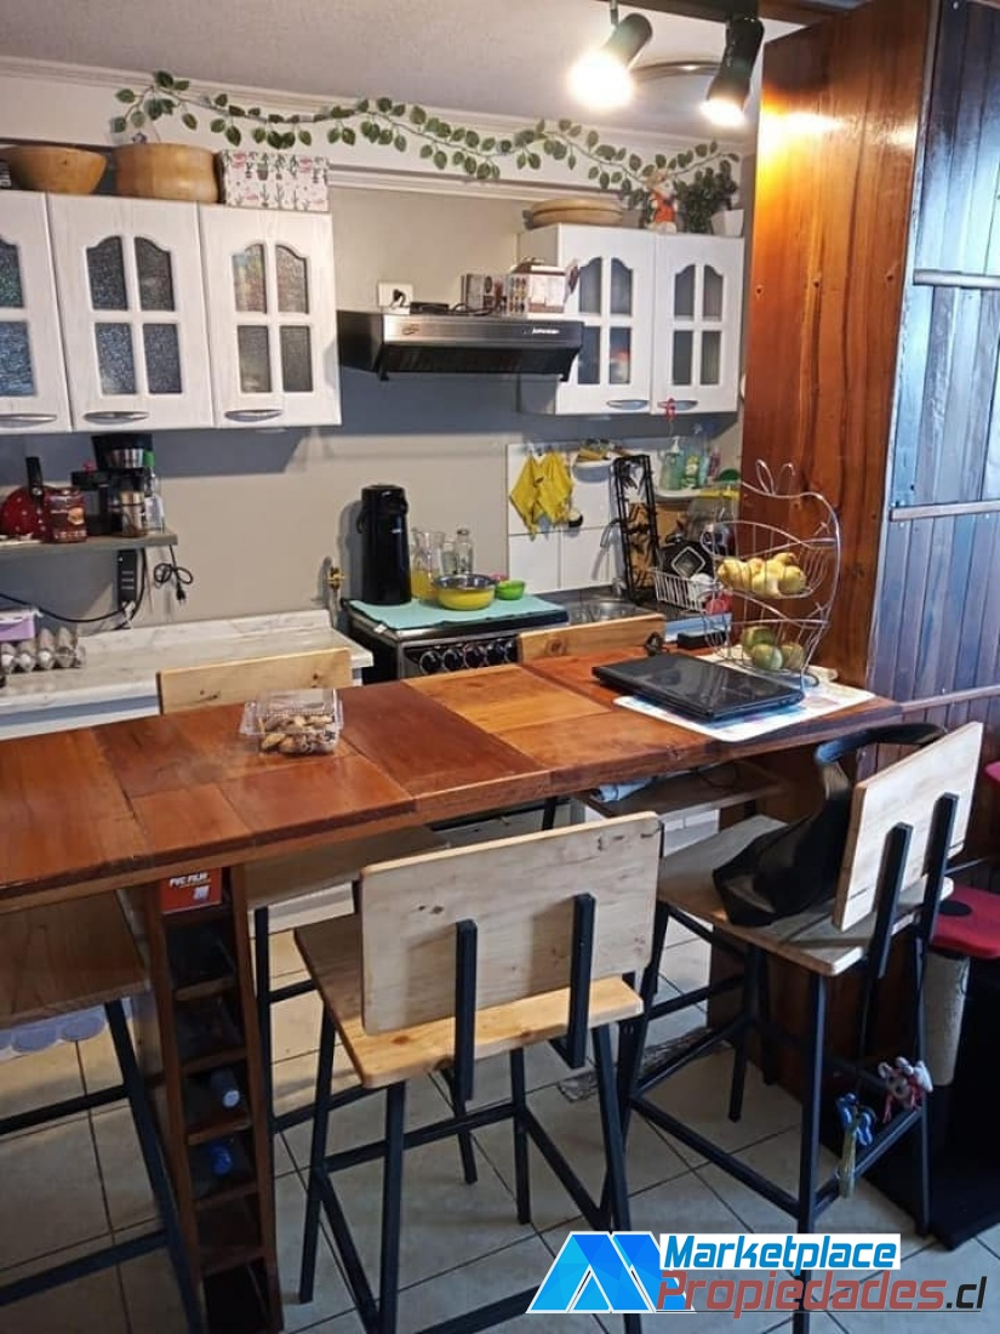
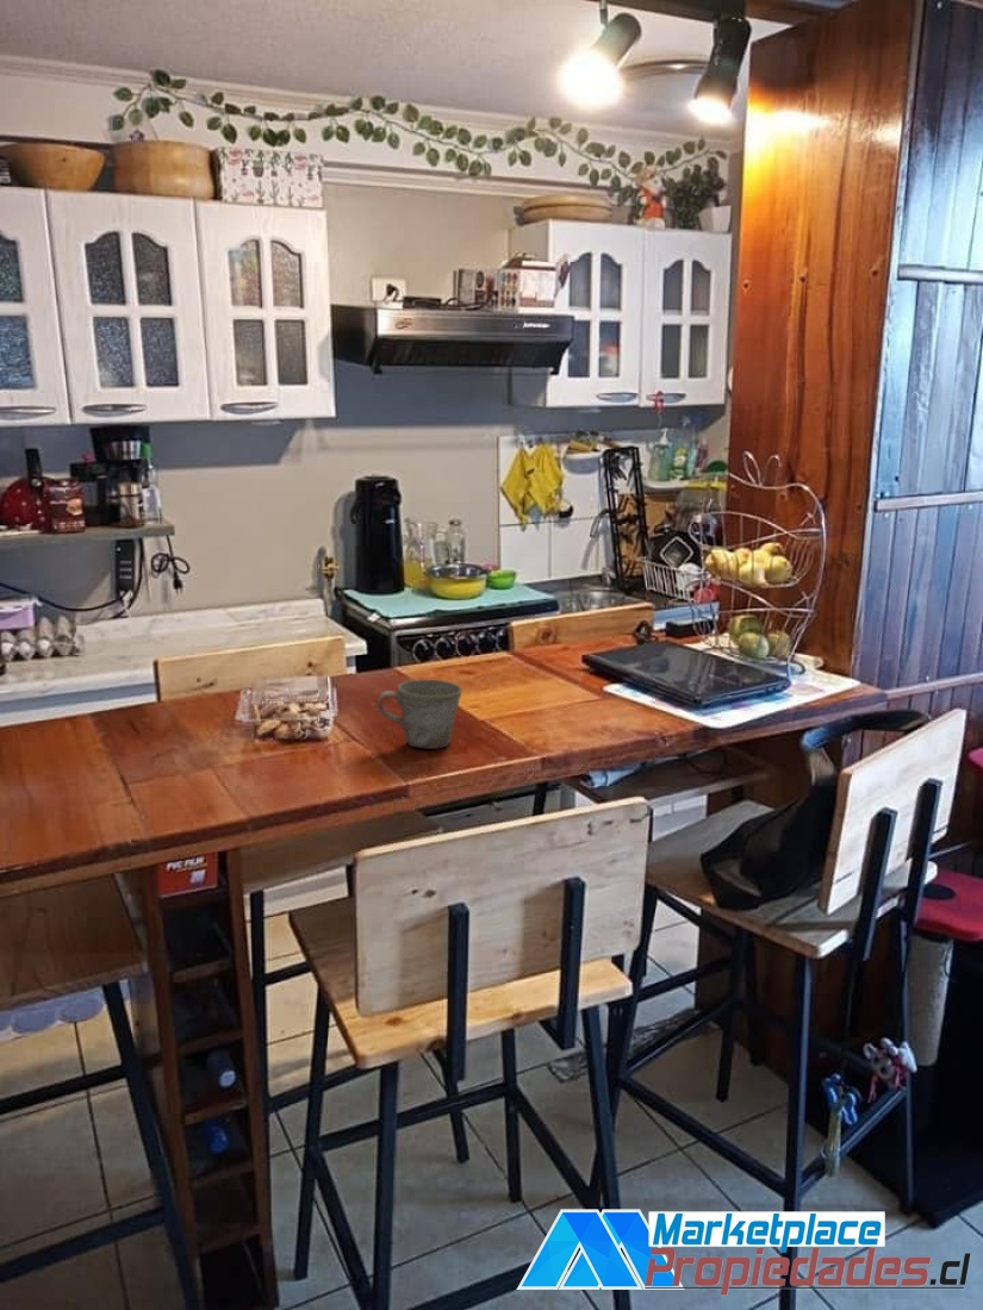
+ mug [377,679,463,750]
